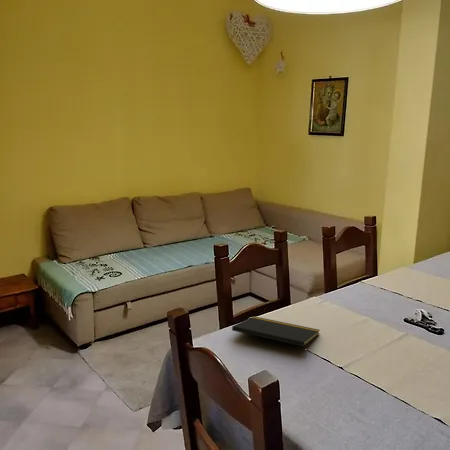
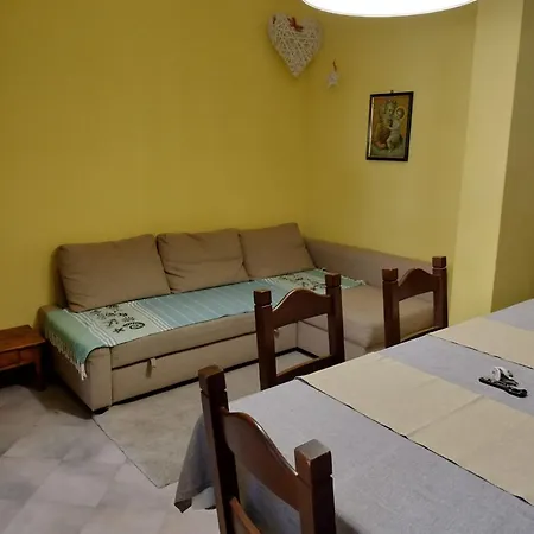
- notepad [231,315,321,357]
